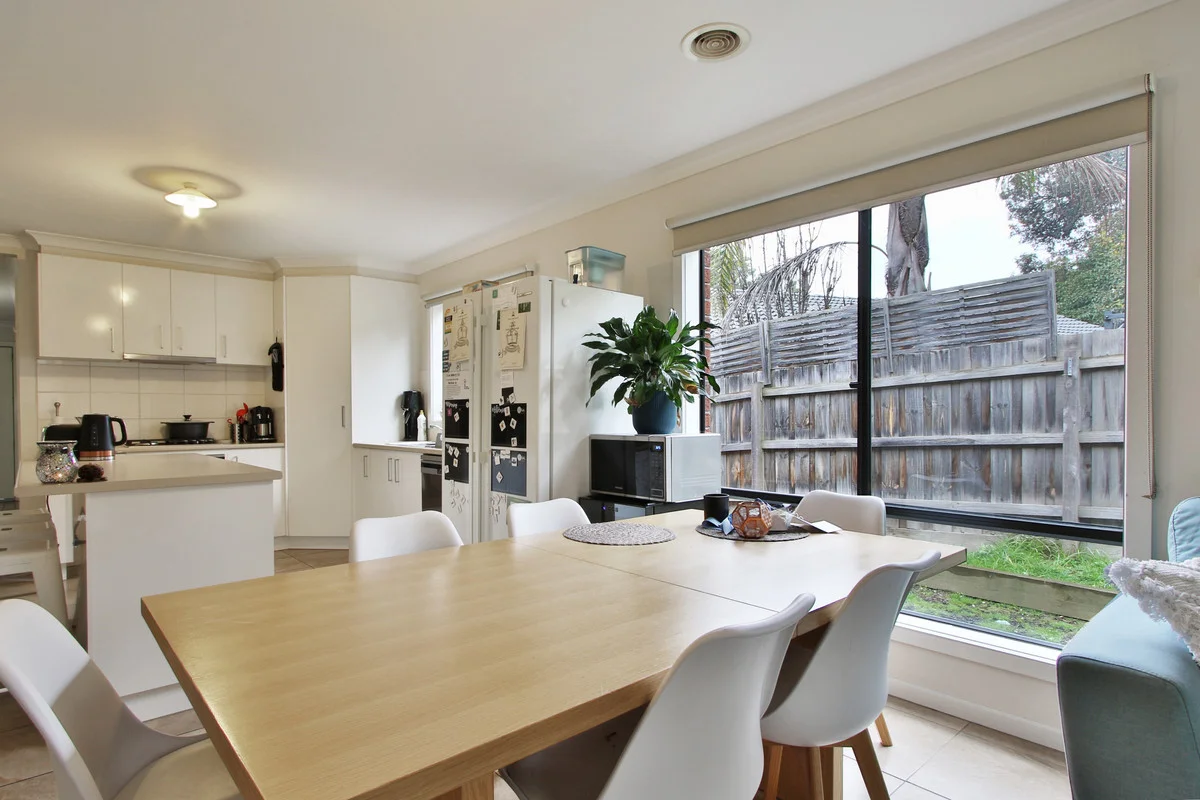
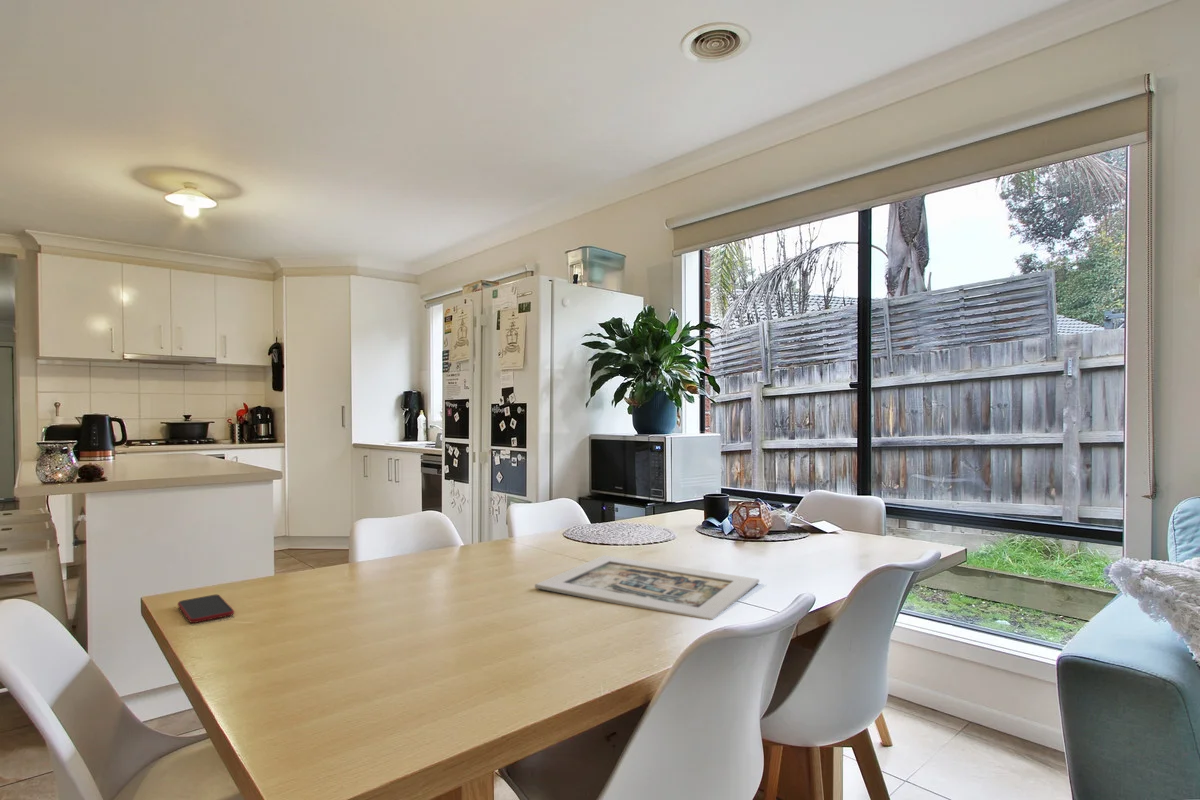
+ smartphone [177,594,235,624]
+ picture frame [534,554,760,621]
